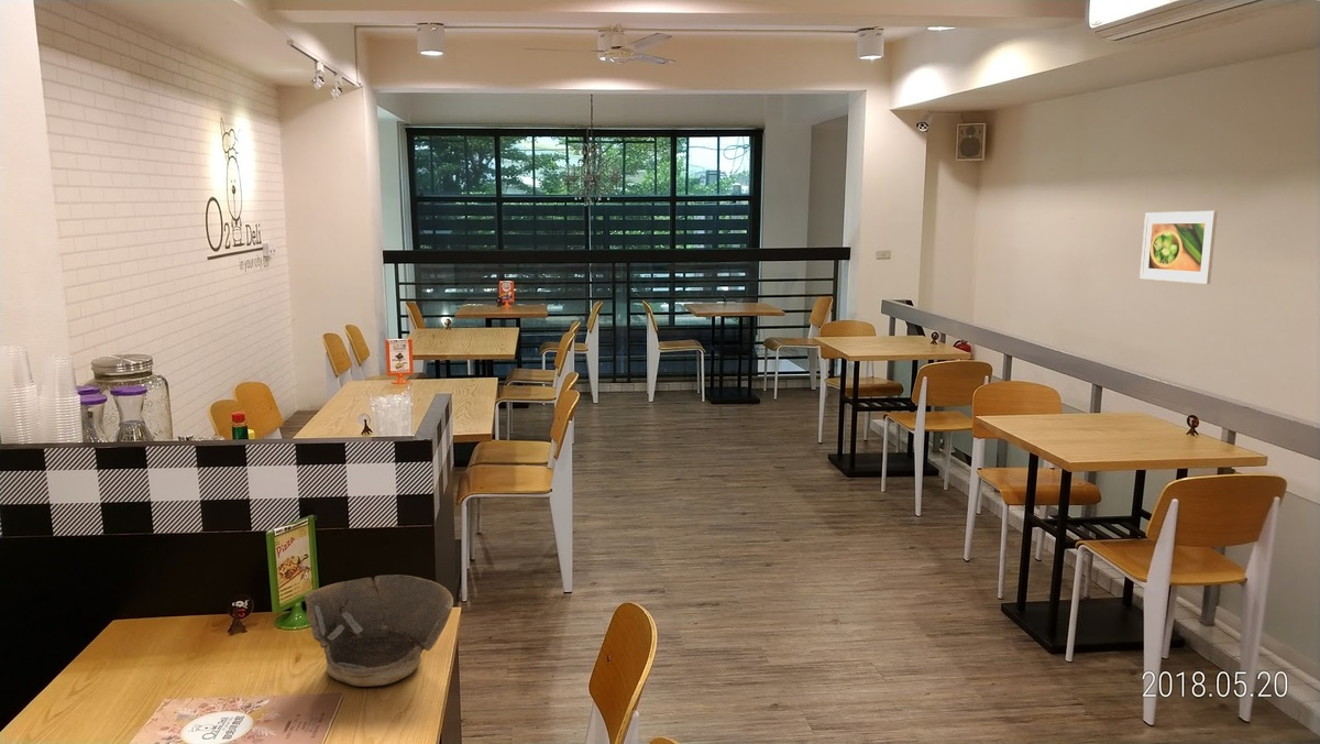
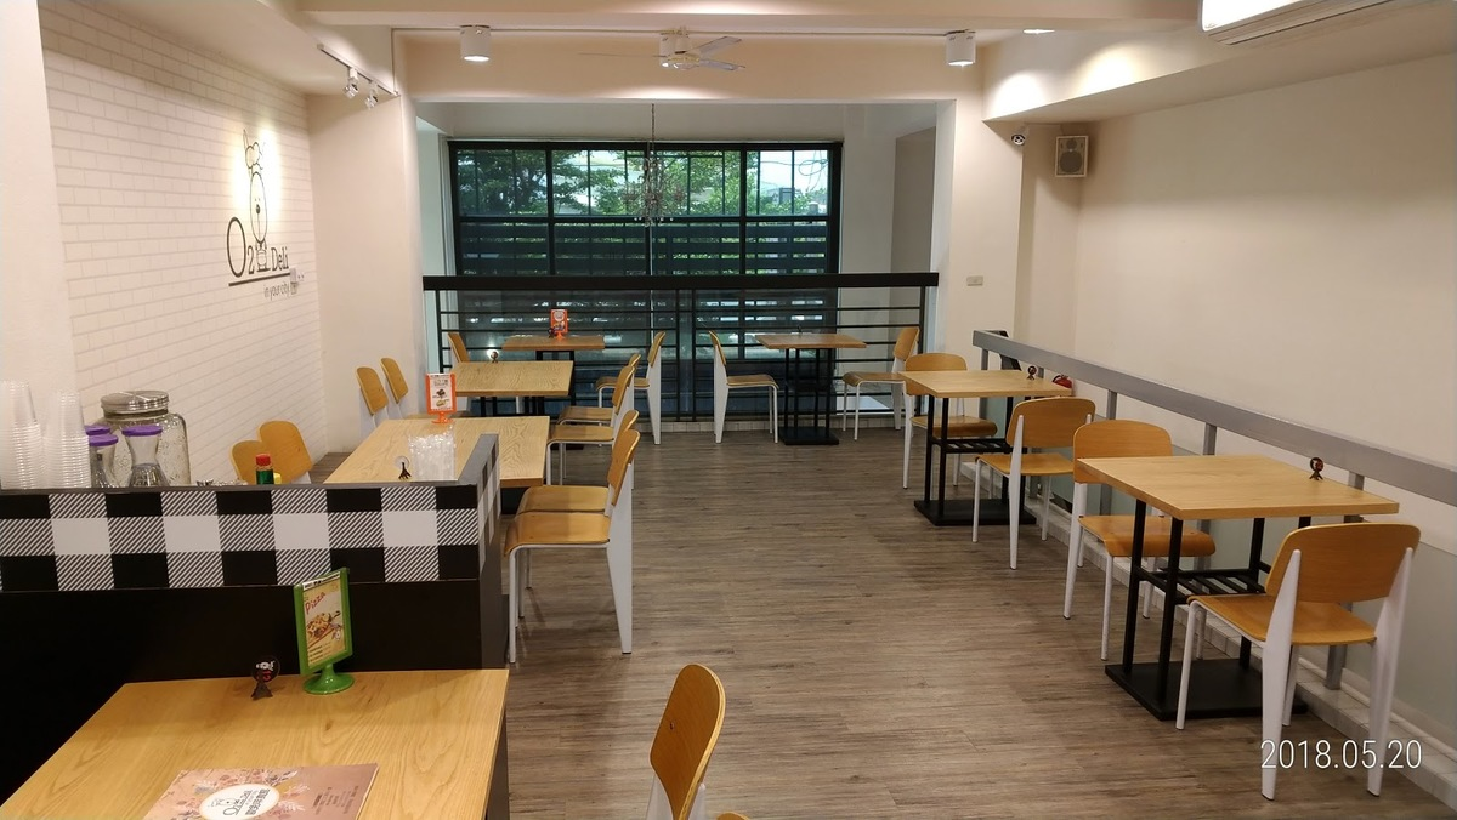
- ceramic bowl [302,573,454,688]
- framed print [1138,210,1218,285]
